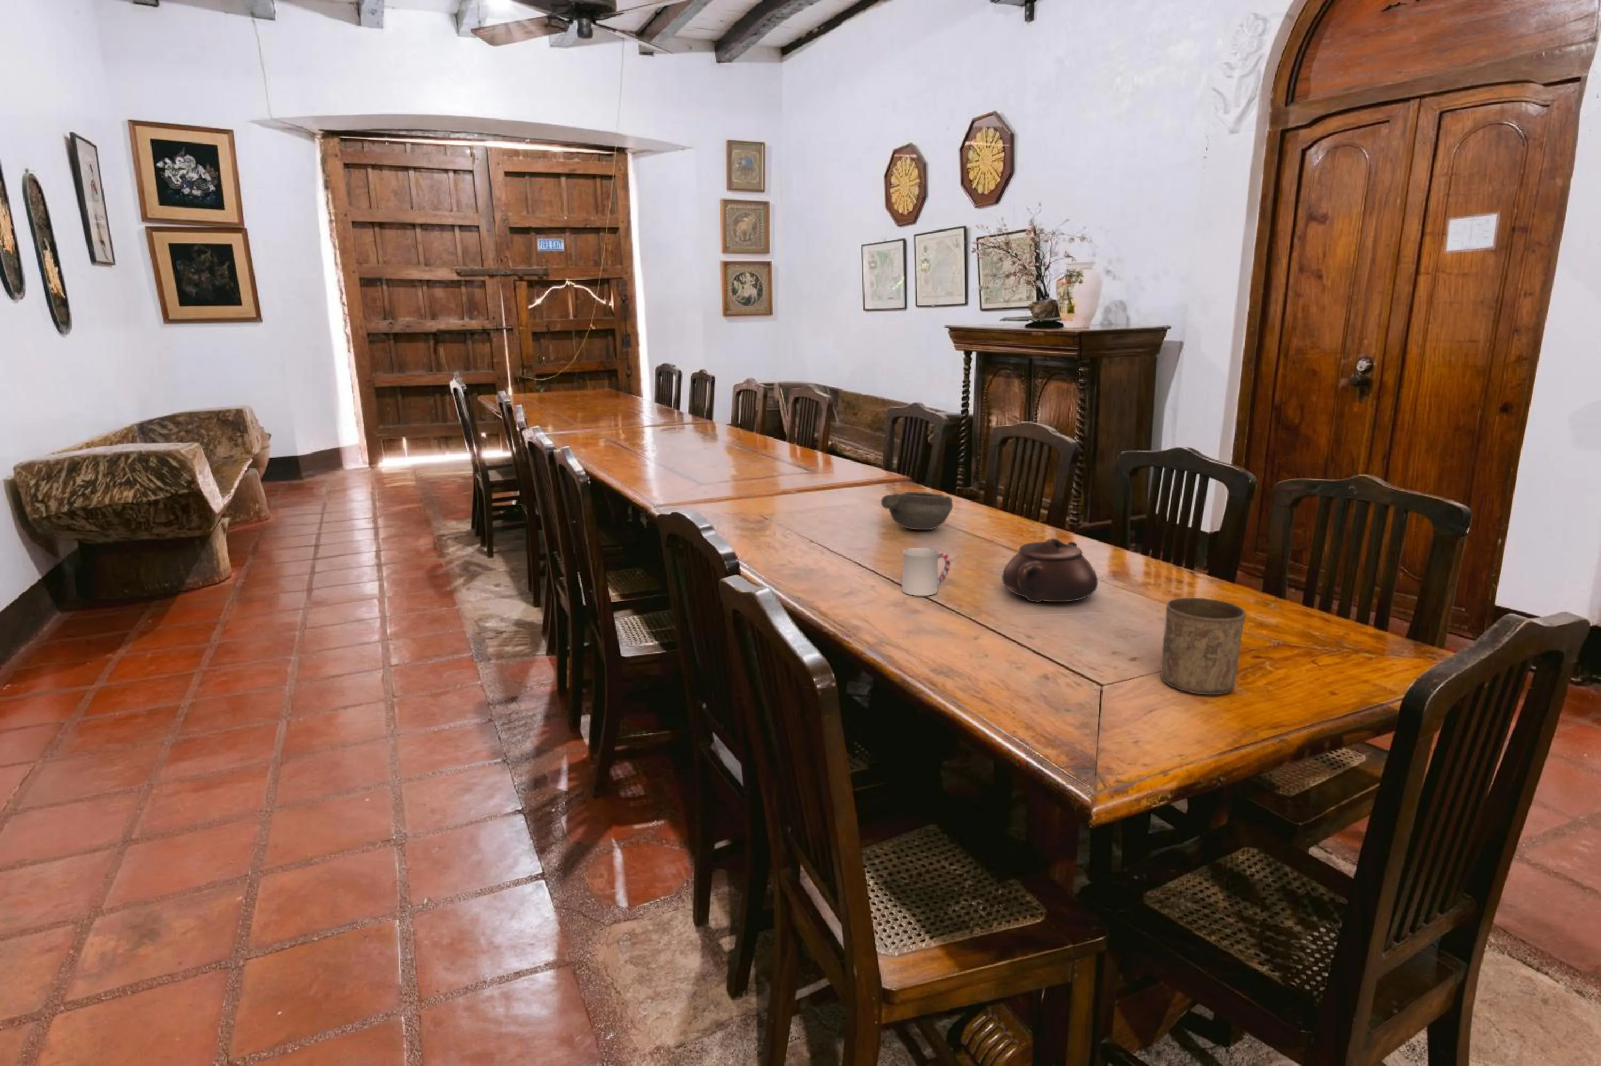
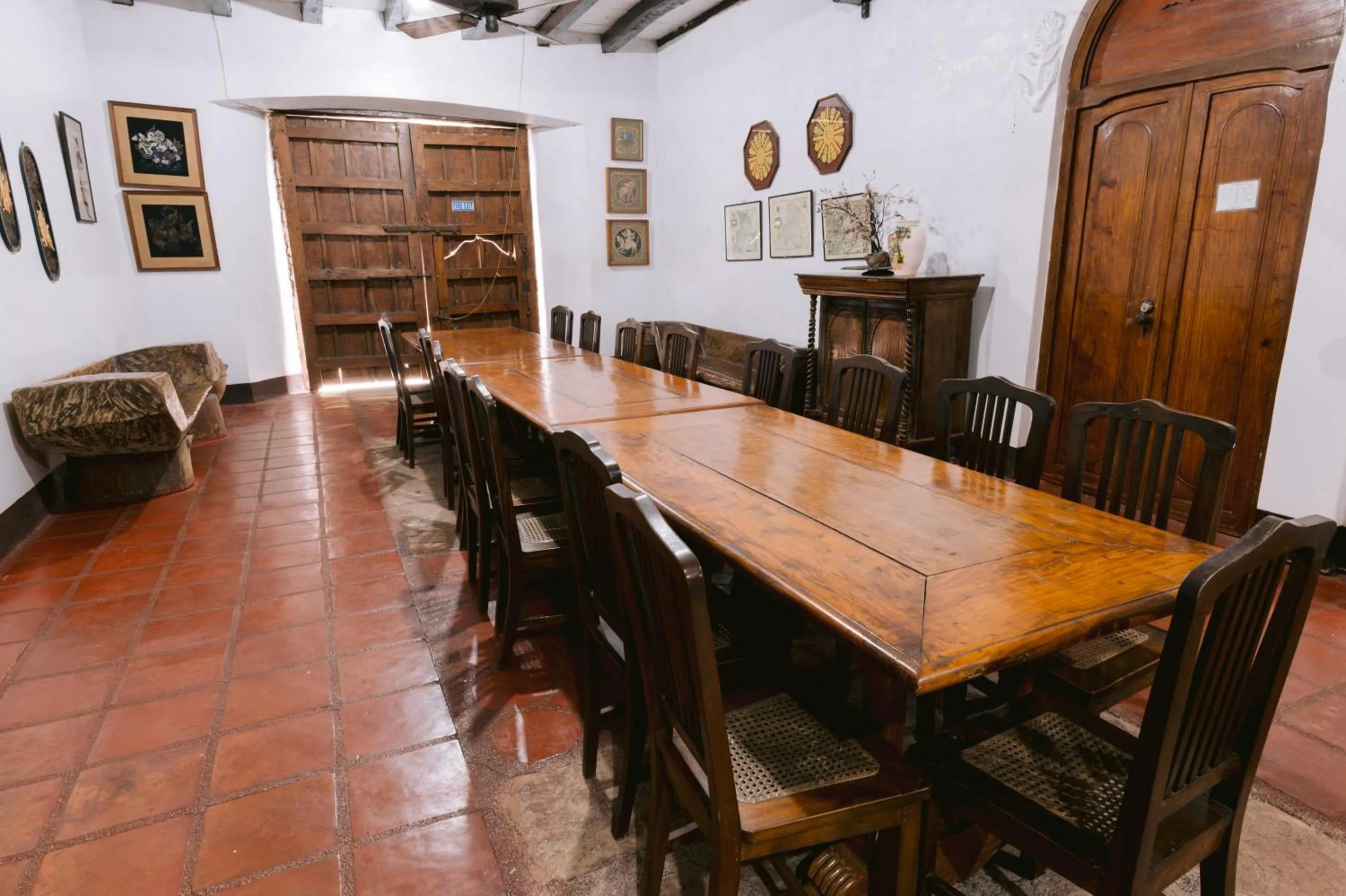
- bowl [880,491,953,531]
- cup [1160,597,1247,695]
- cup [902,547,952,596]
- teapot [1002,538,1098,603]
